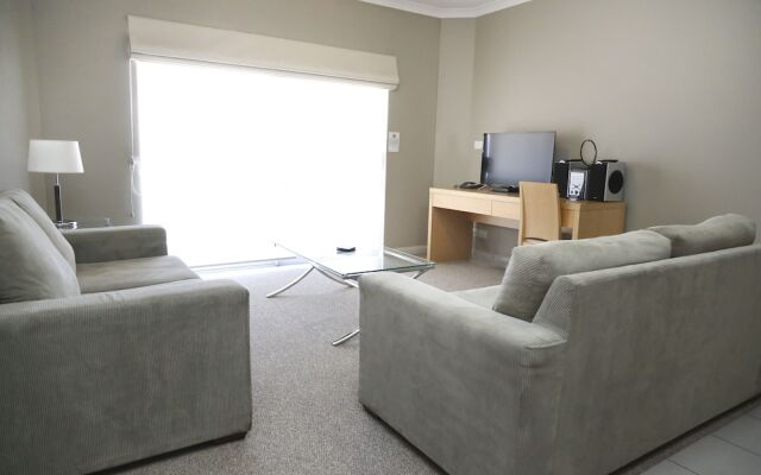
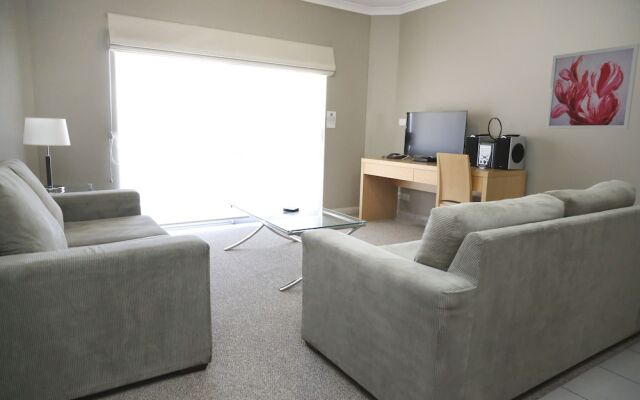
+ wall art [545,43,640,130]
